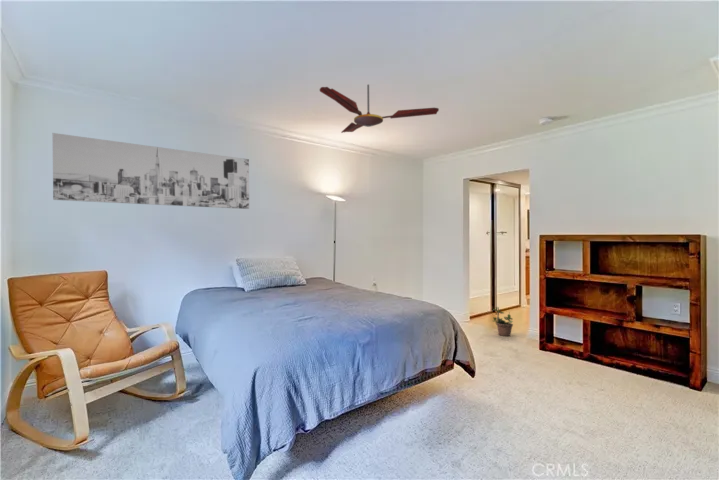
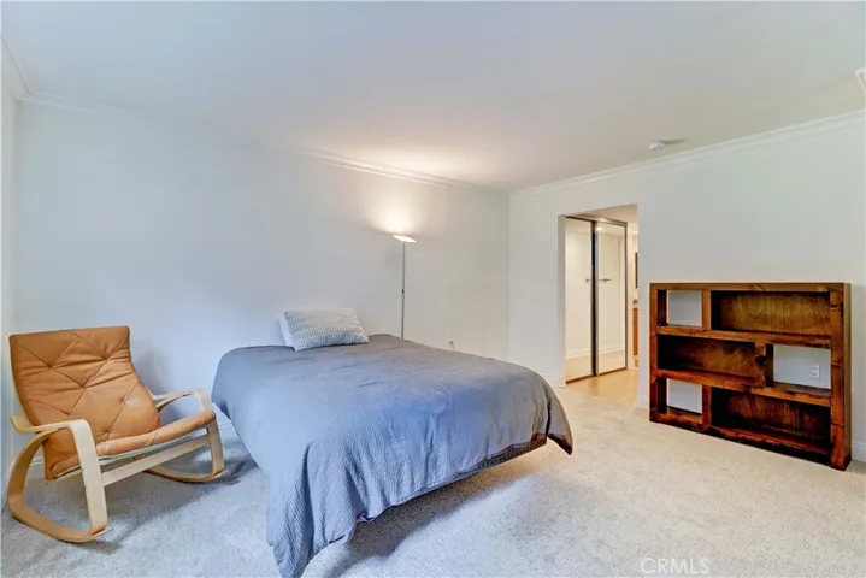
- ceiling fan [319,84,440,134]
- wall art [52,132,250,210]
- potted plant [492,304,514,337]
